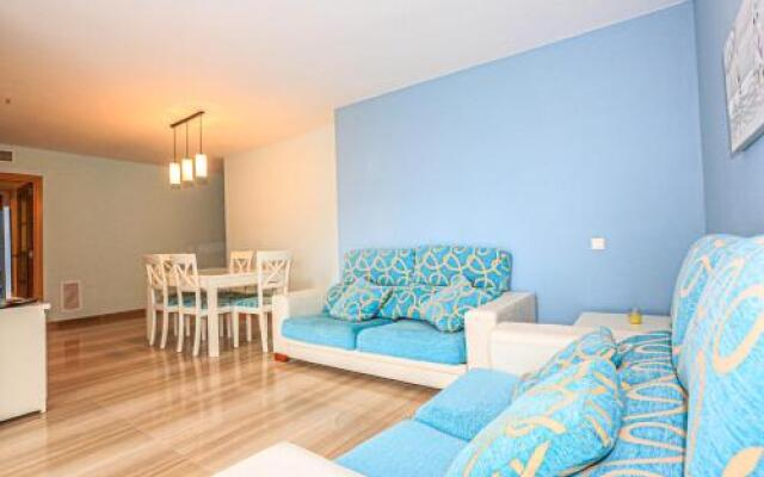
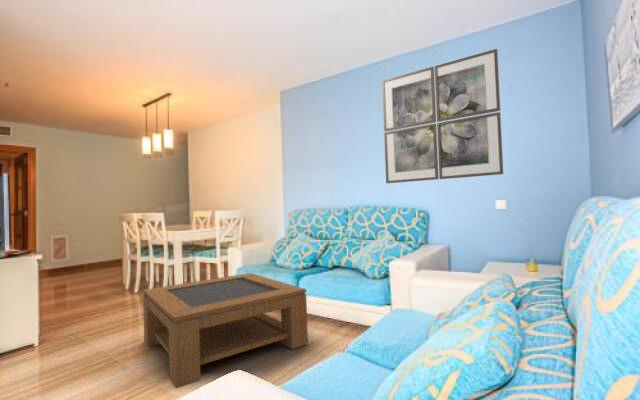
+ coffee table [142,272,309,389]
+ wall art [381,48,504,184]
